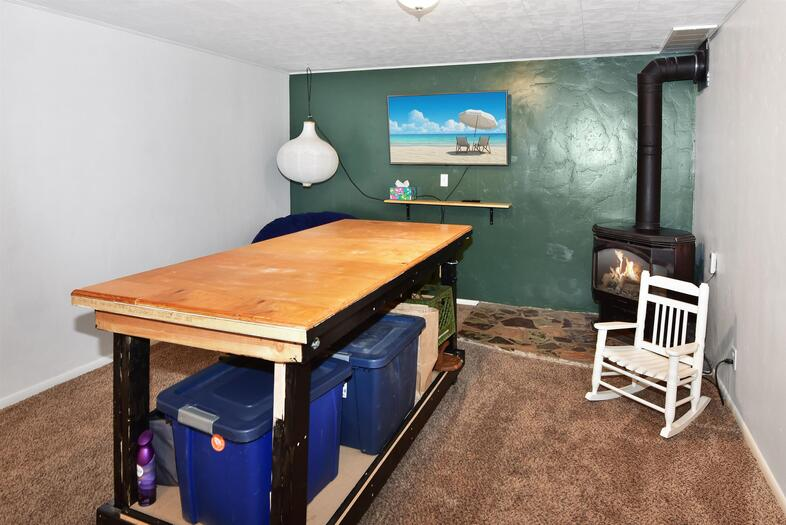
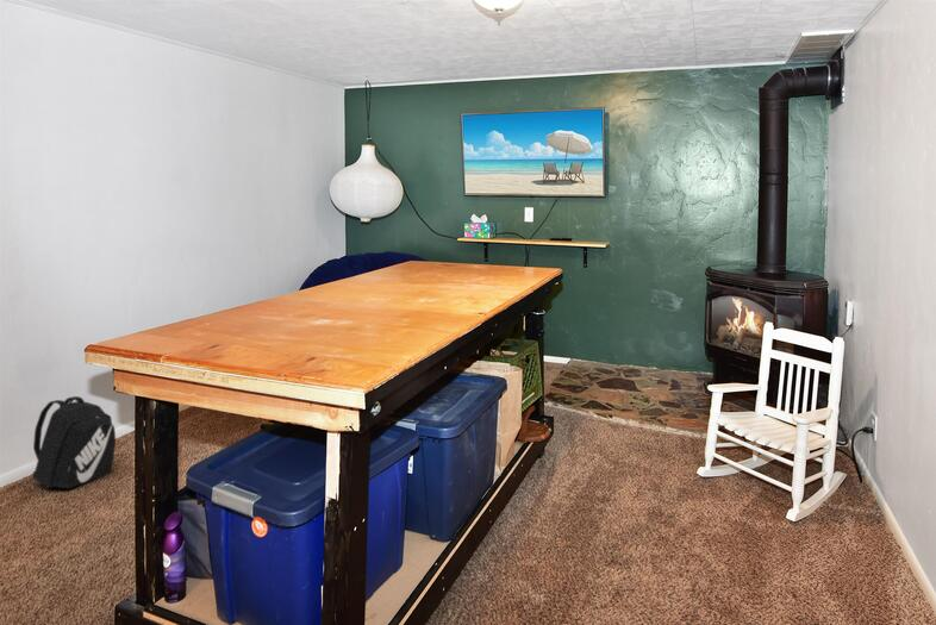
+ backpack [31,395,117,489]
